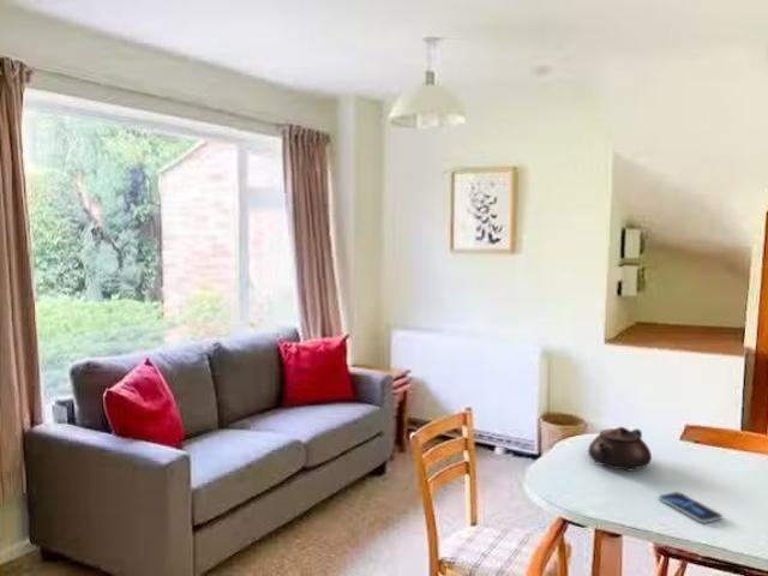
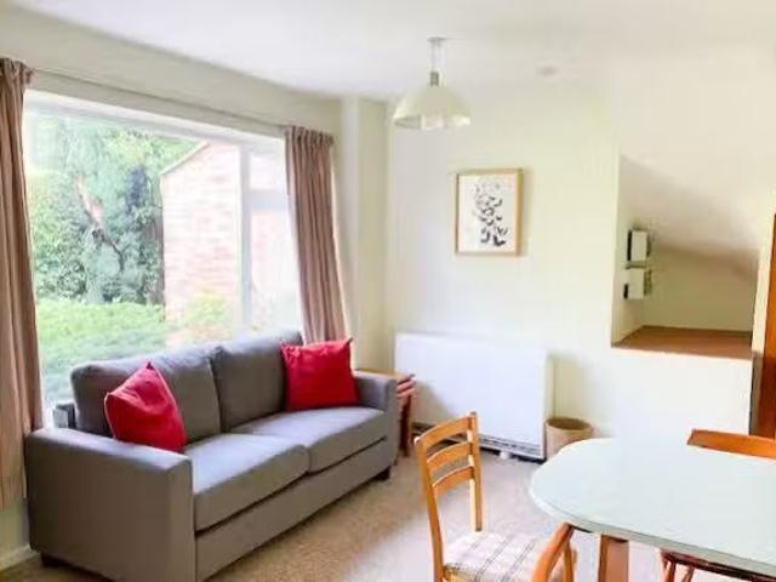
- smartphone [658,491,724,524]
- teapot [587,426,653,473]
